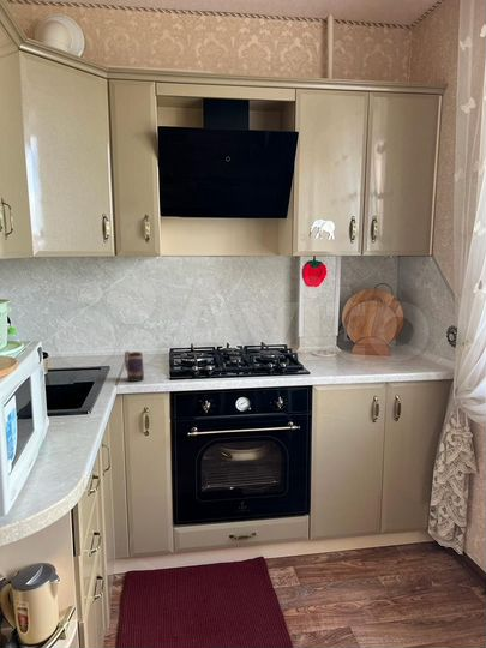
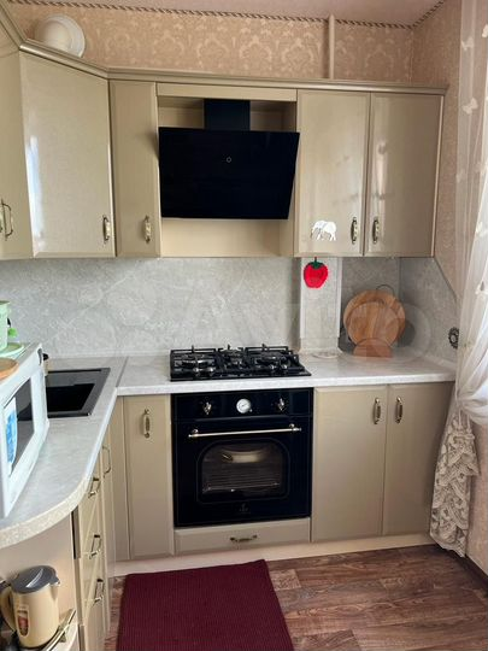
- mug [124,350,145,383]
